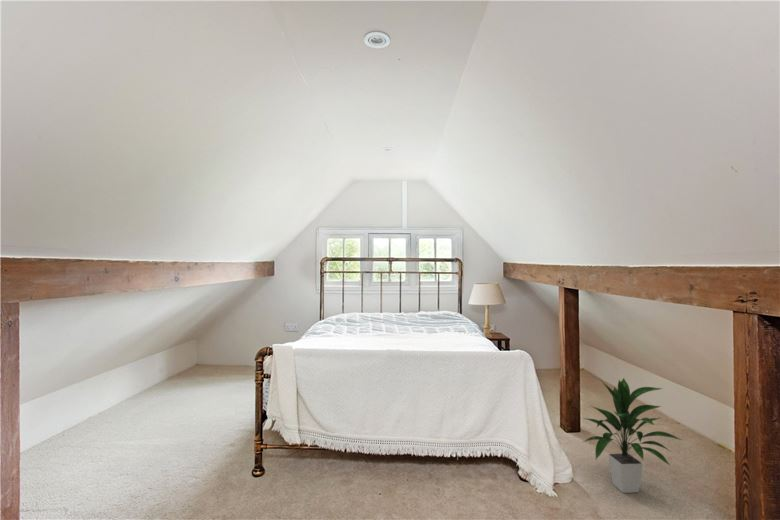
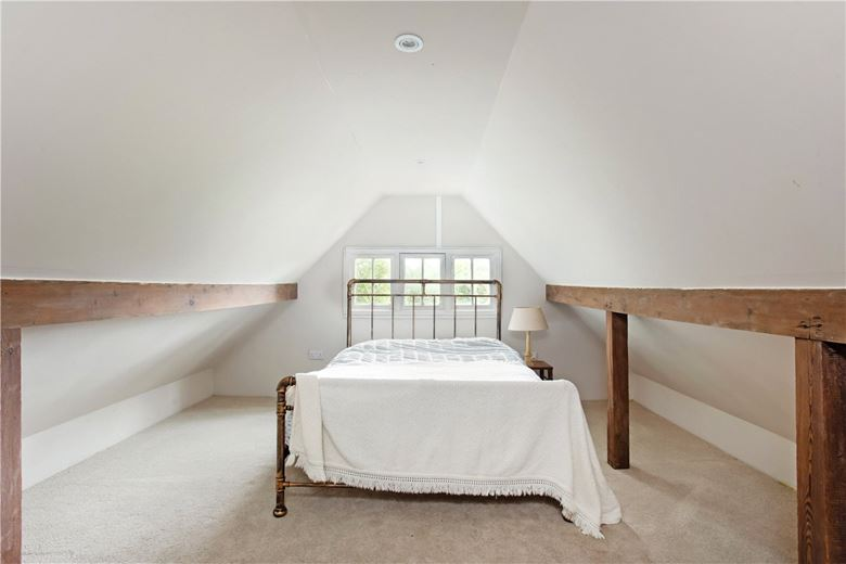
- indoor plant [582,377,683,494]
